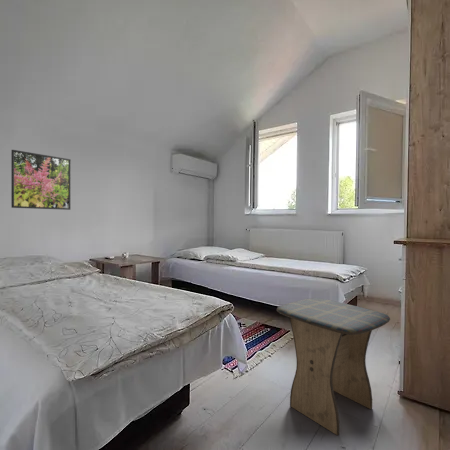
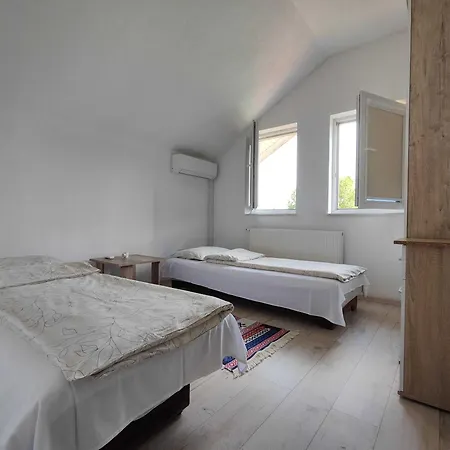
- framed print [10,149,72,211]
- stool [276,297,391,436]
